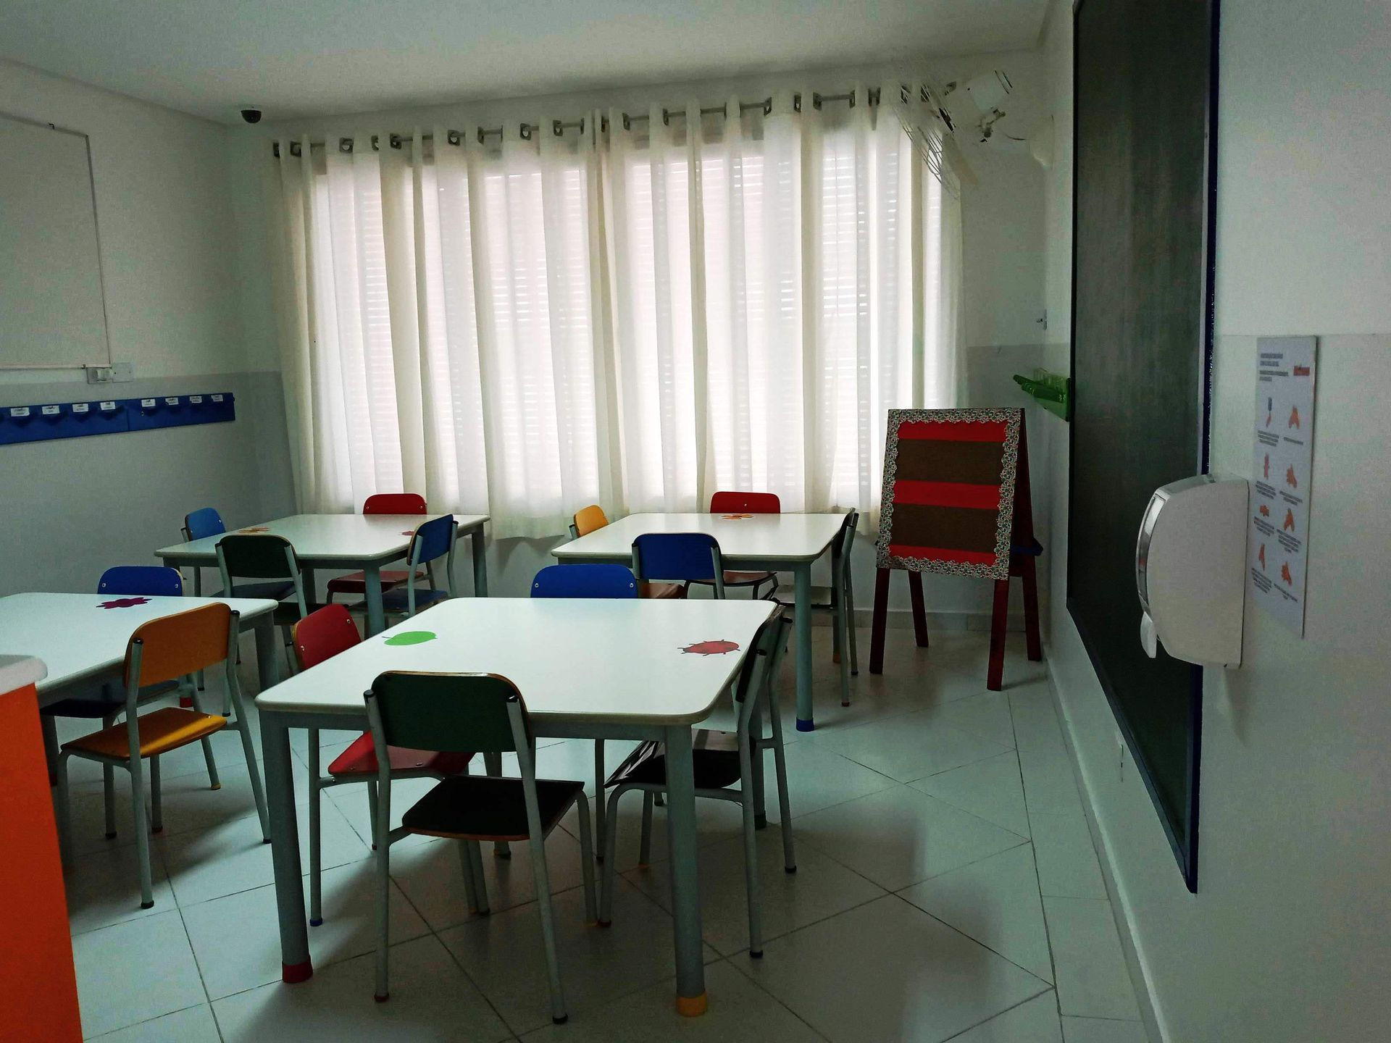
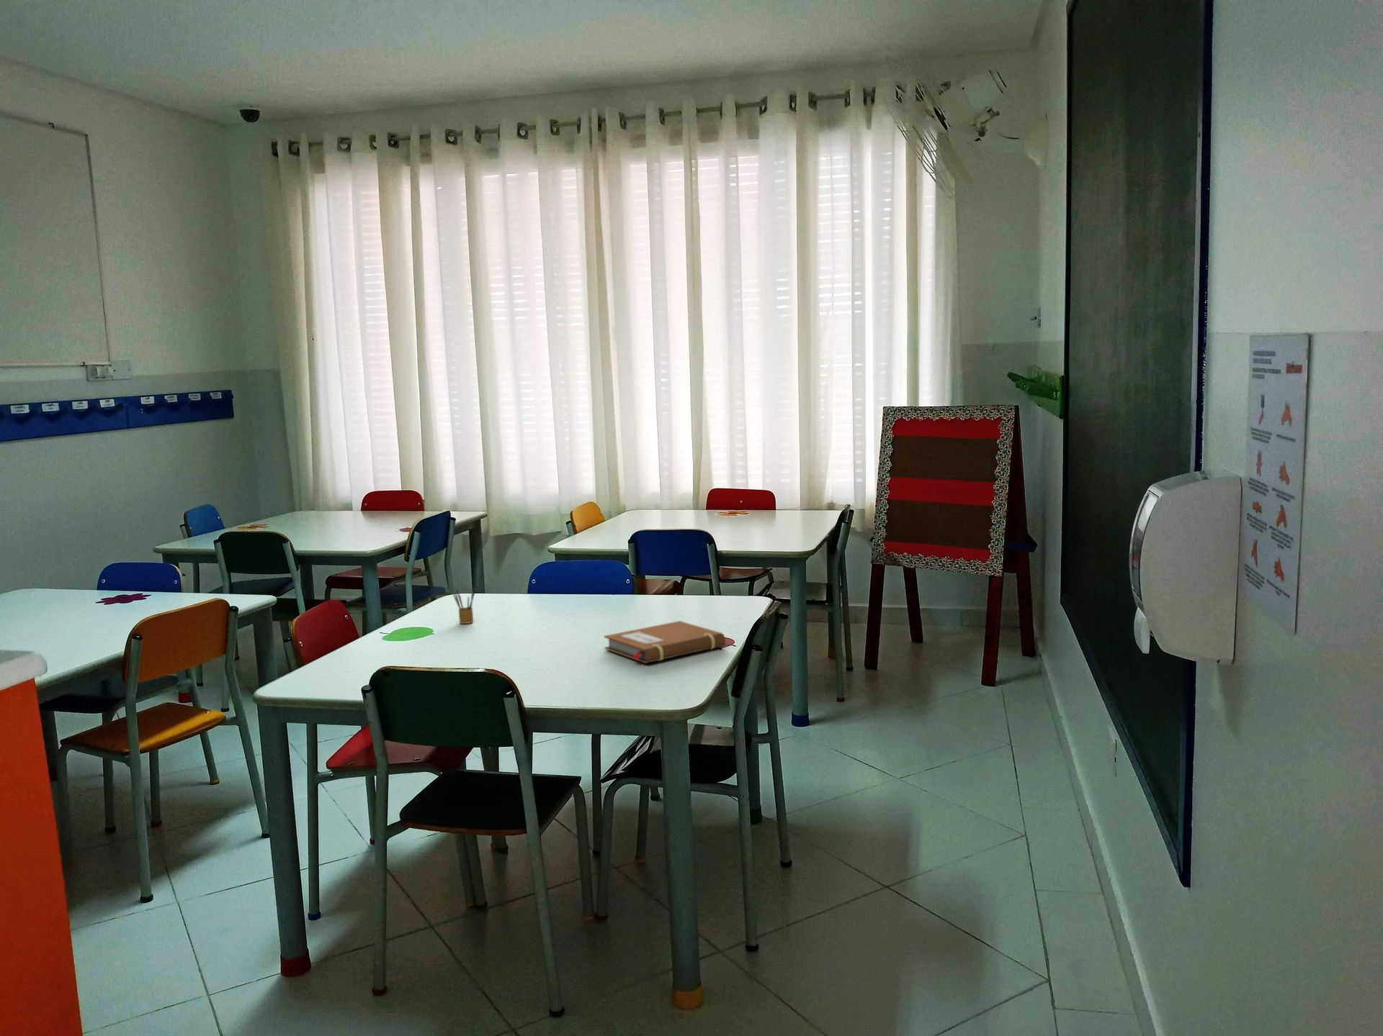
+ notebook [603,620,726,664]
+ pencil box [451,588,476,625]
